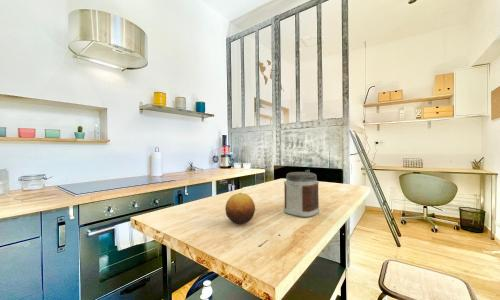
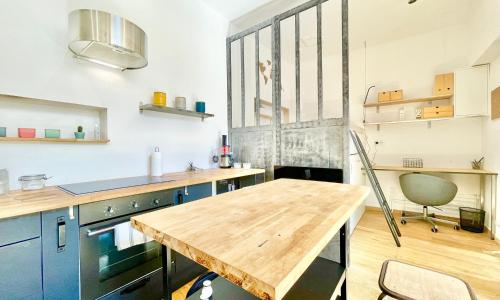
- fruit [224,192,256,225]
- jar [283,171,320,218]
